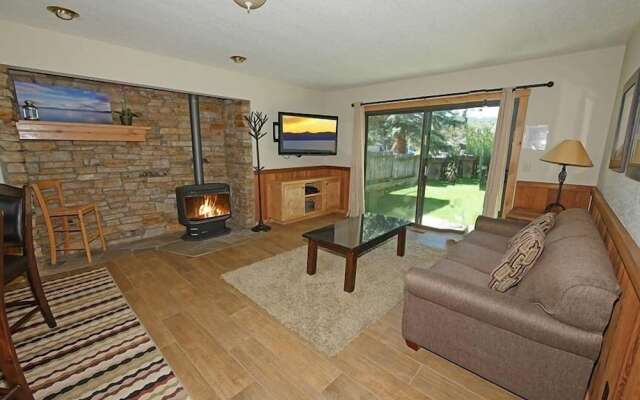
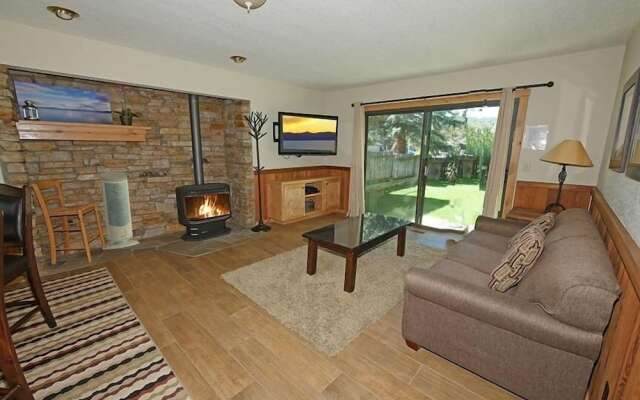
+ air purifier [99,170,140,251]
